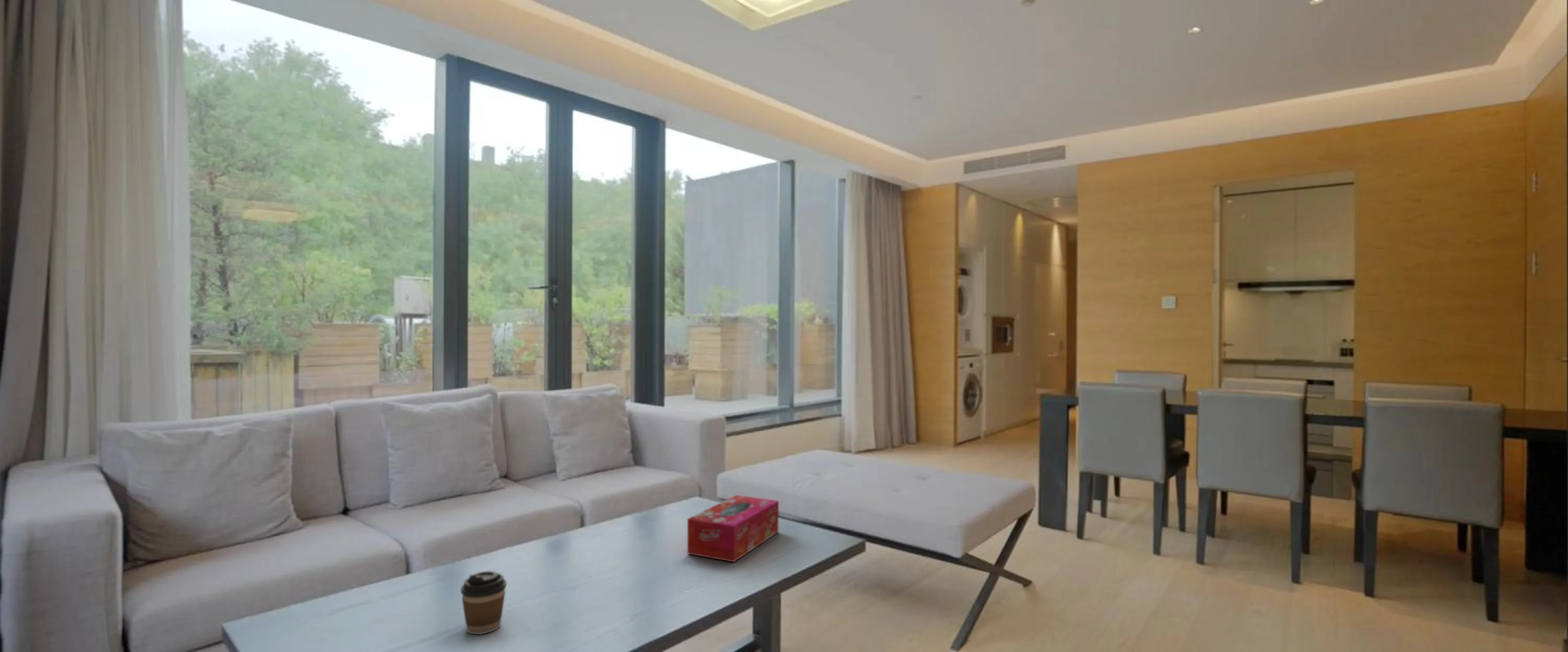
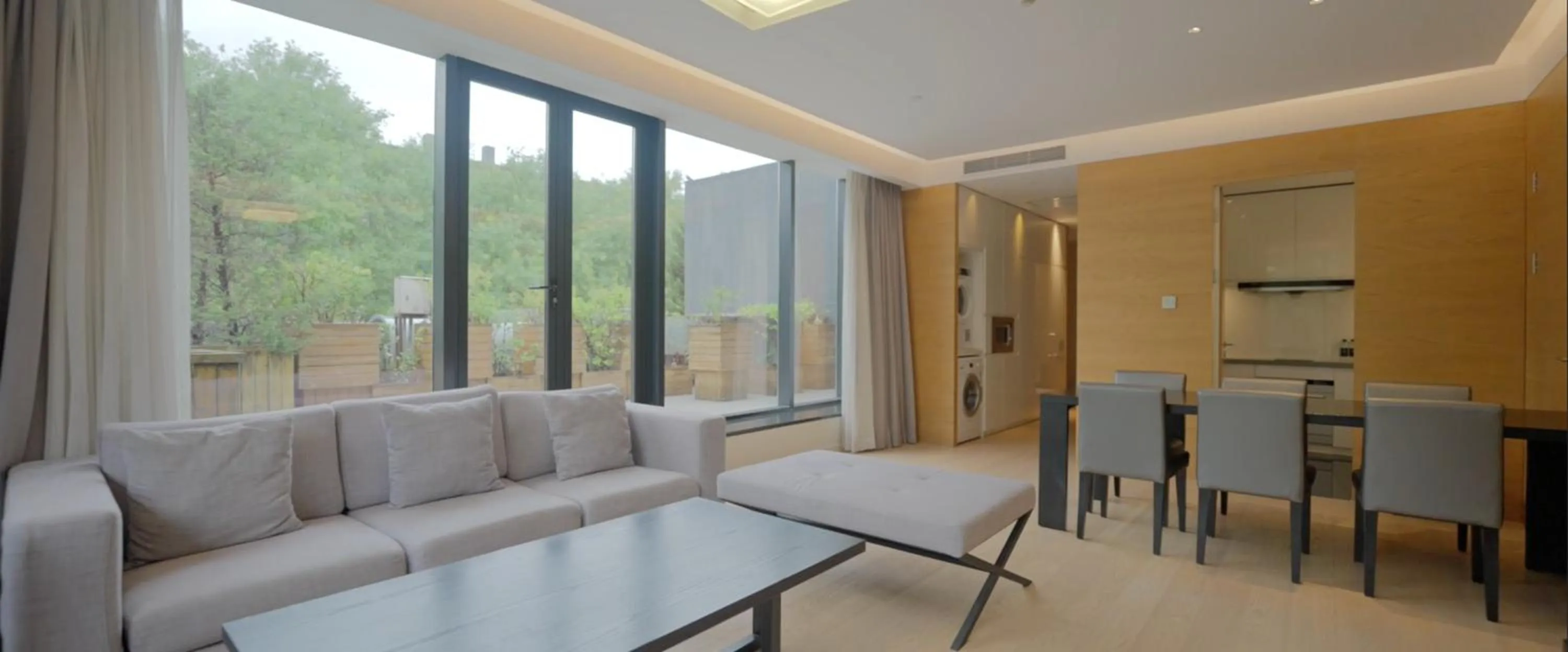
- tissue box [687,495,779,563]
- coffee cup [460,570,507,635]
